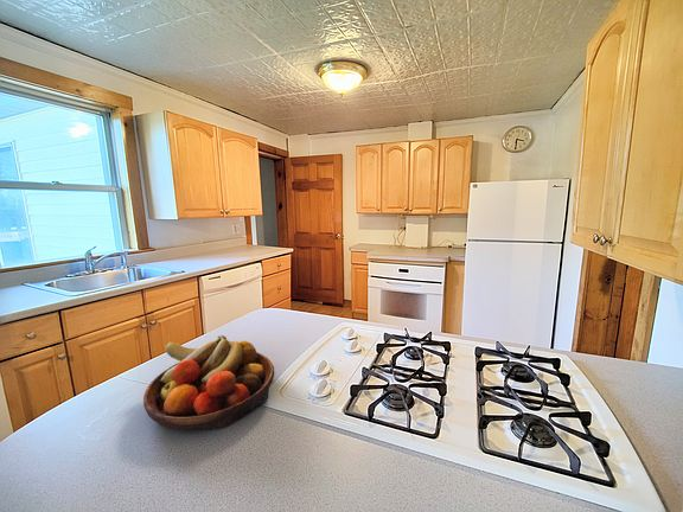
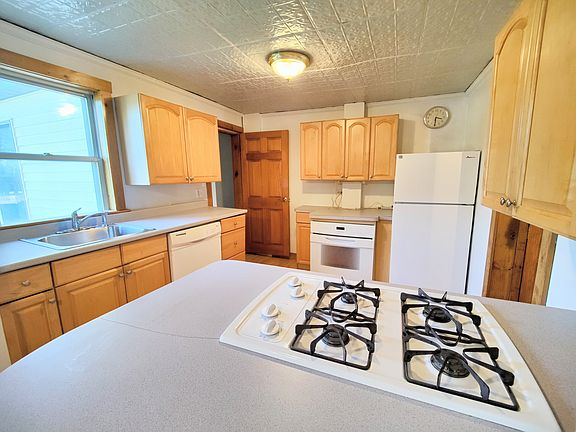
- fruit bowl [142,334,275,431]
